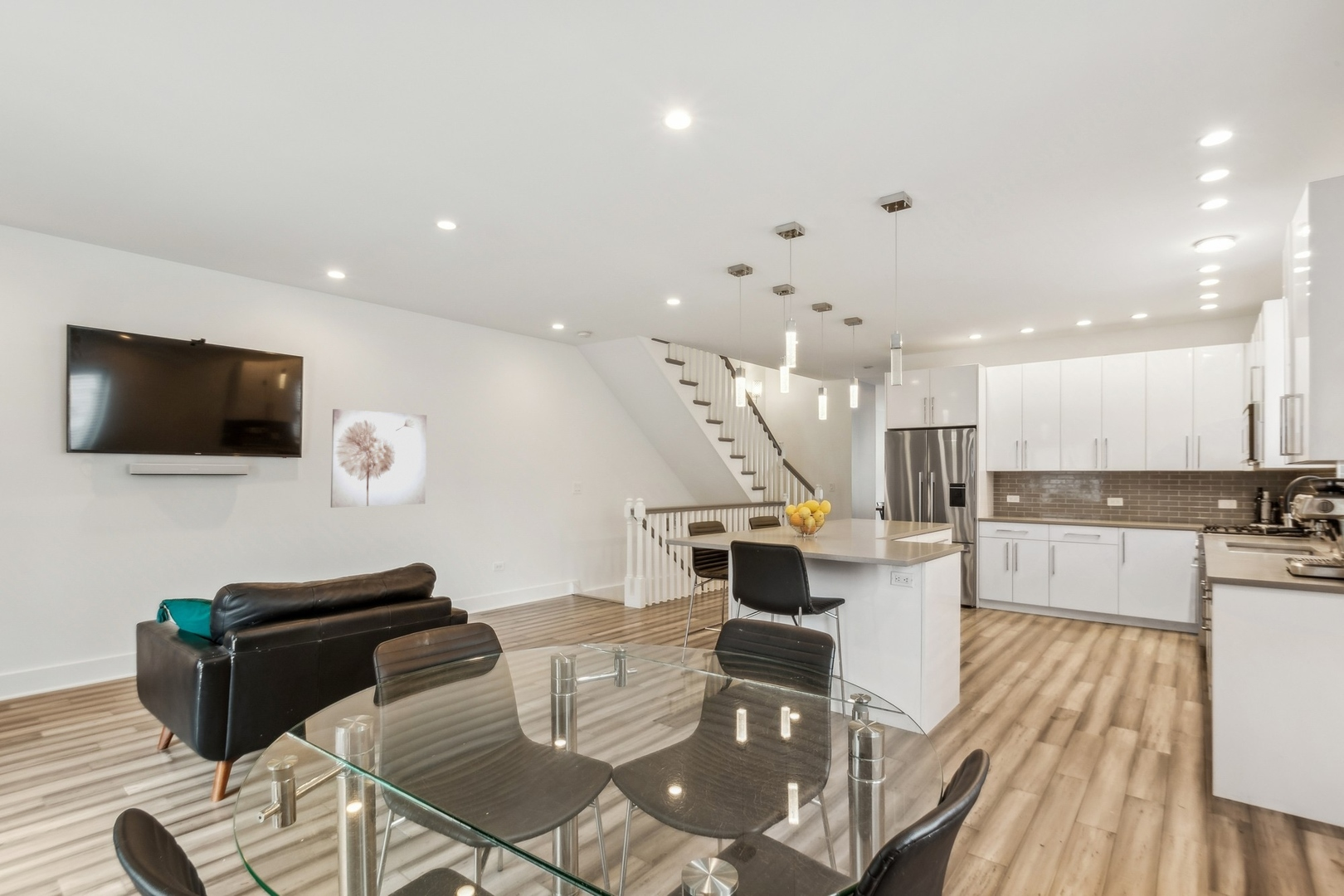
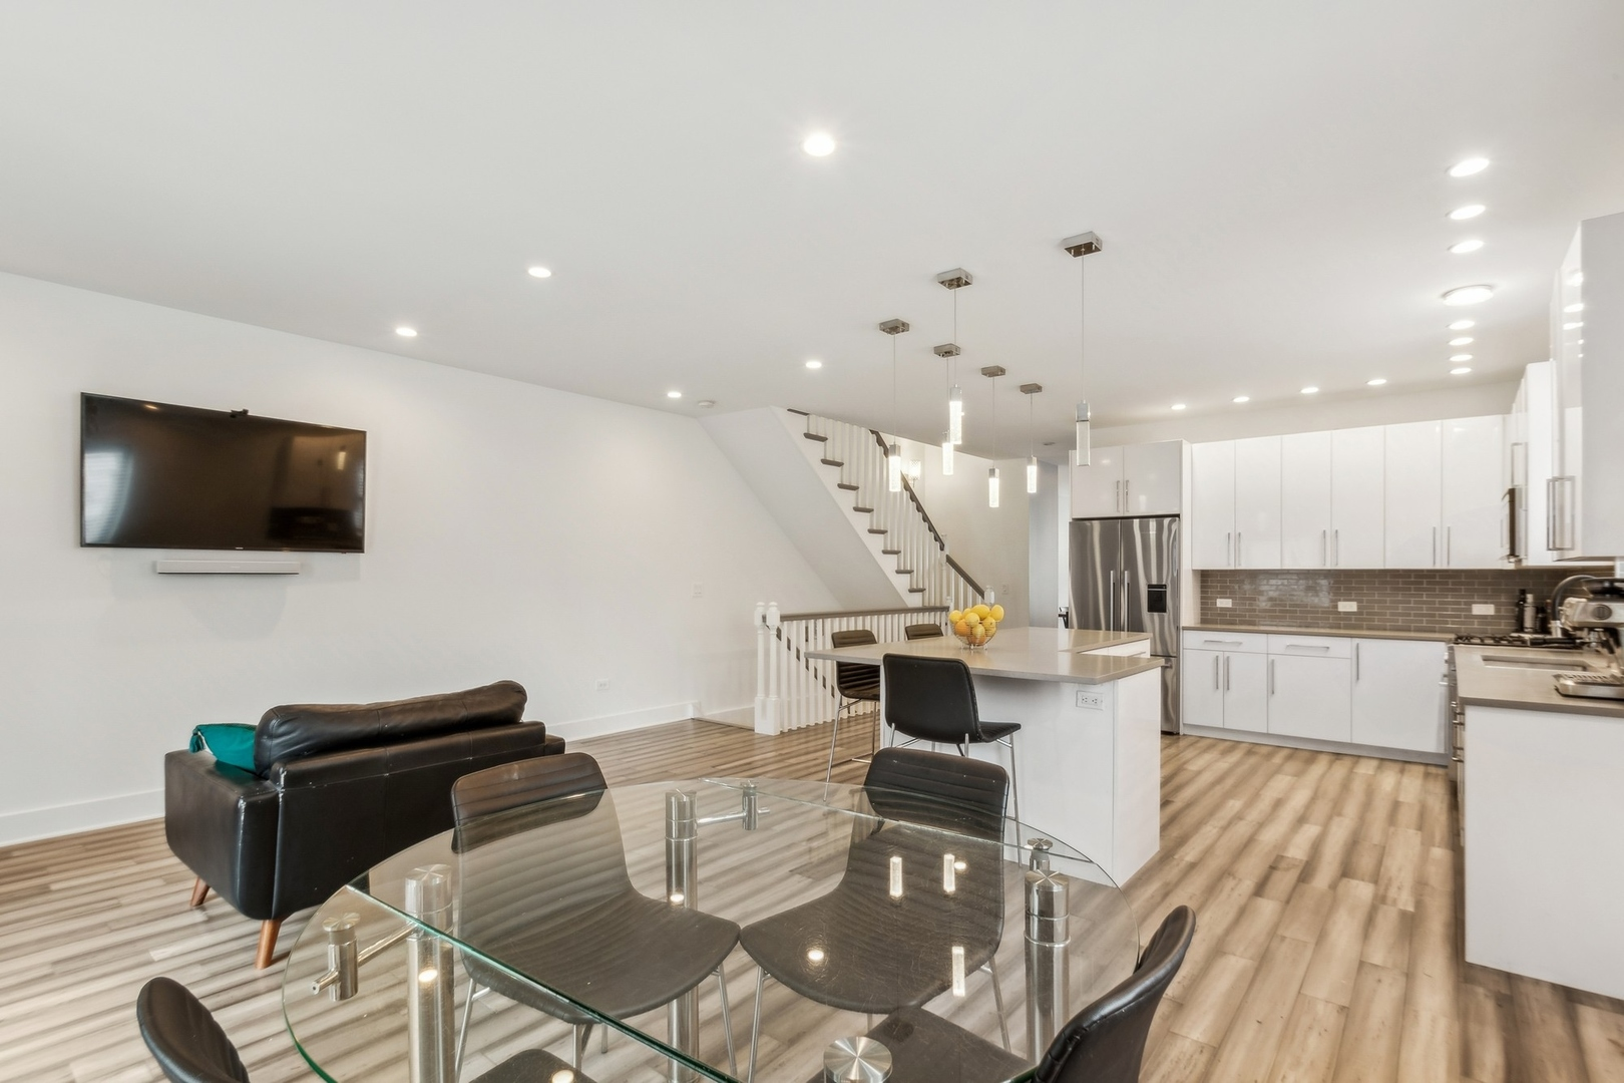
- wall art [330,408,427,509]
